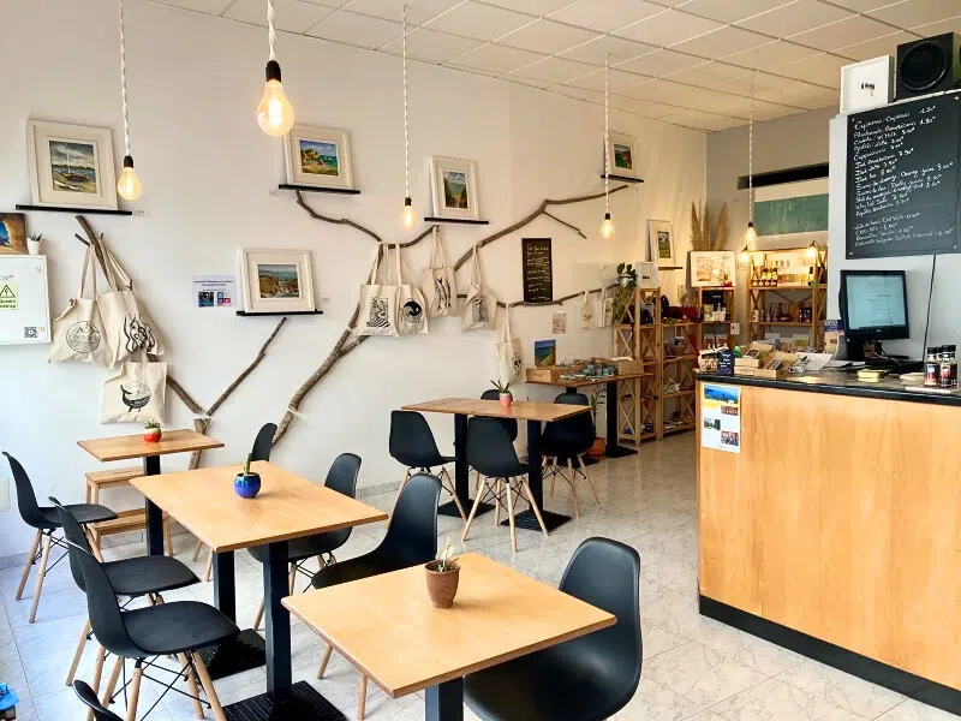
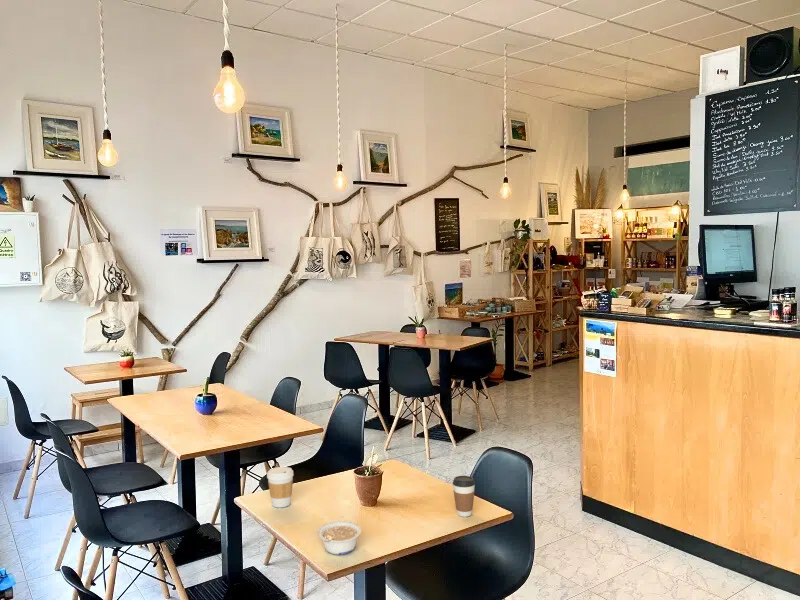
+ legume [317,520,362,555]
+ coffee cup [452,475,476,518]
+ coffee cup [266,466,295,508]
